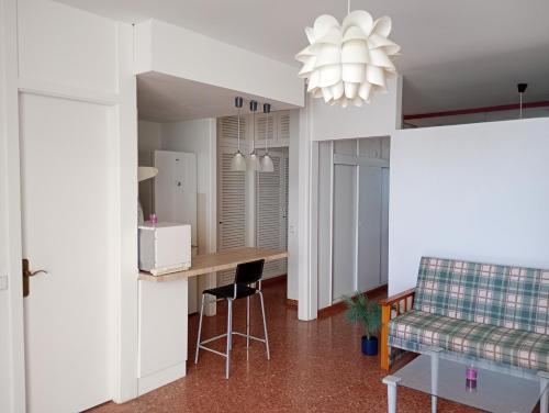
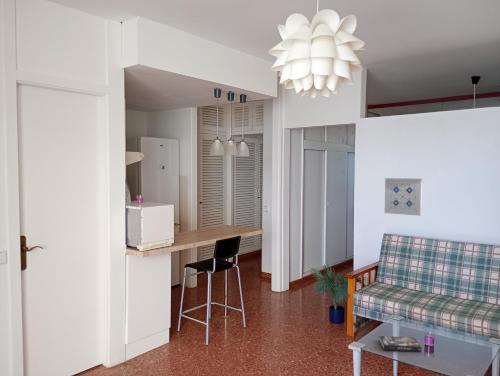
+ wall art [384,177,423,217]
+ book [378,335,422,353]
